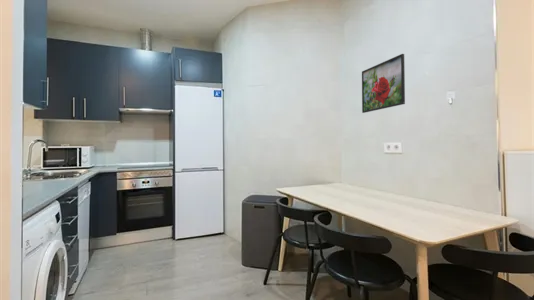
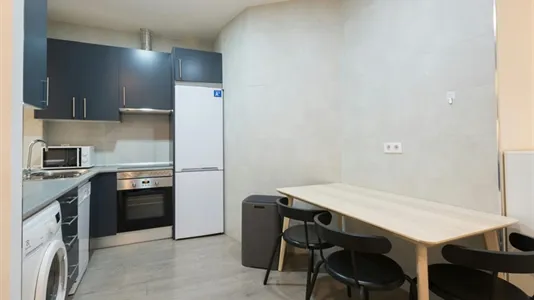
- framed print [361,53,406,114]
